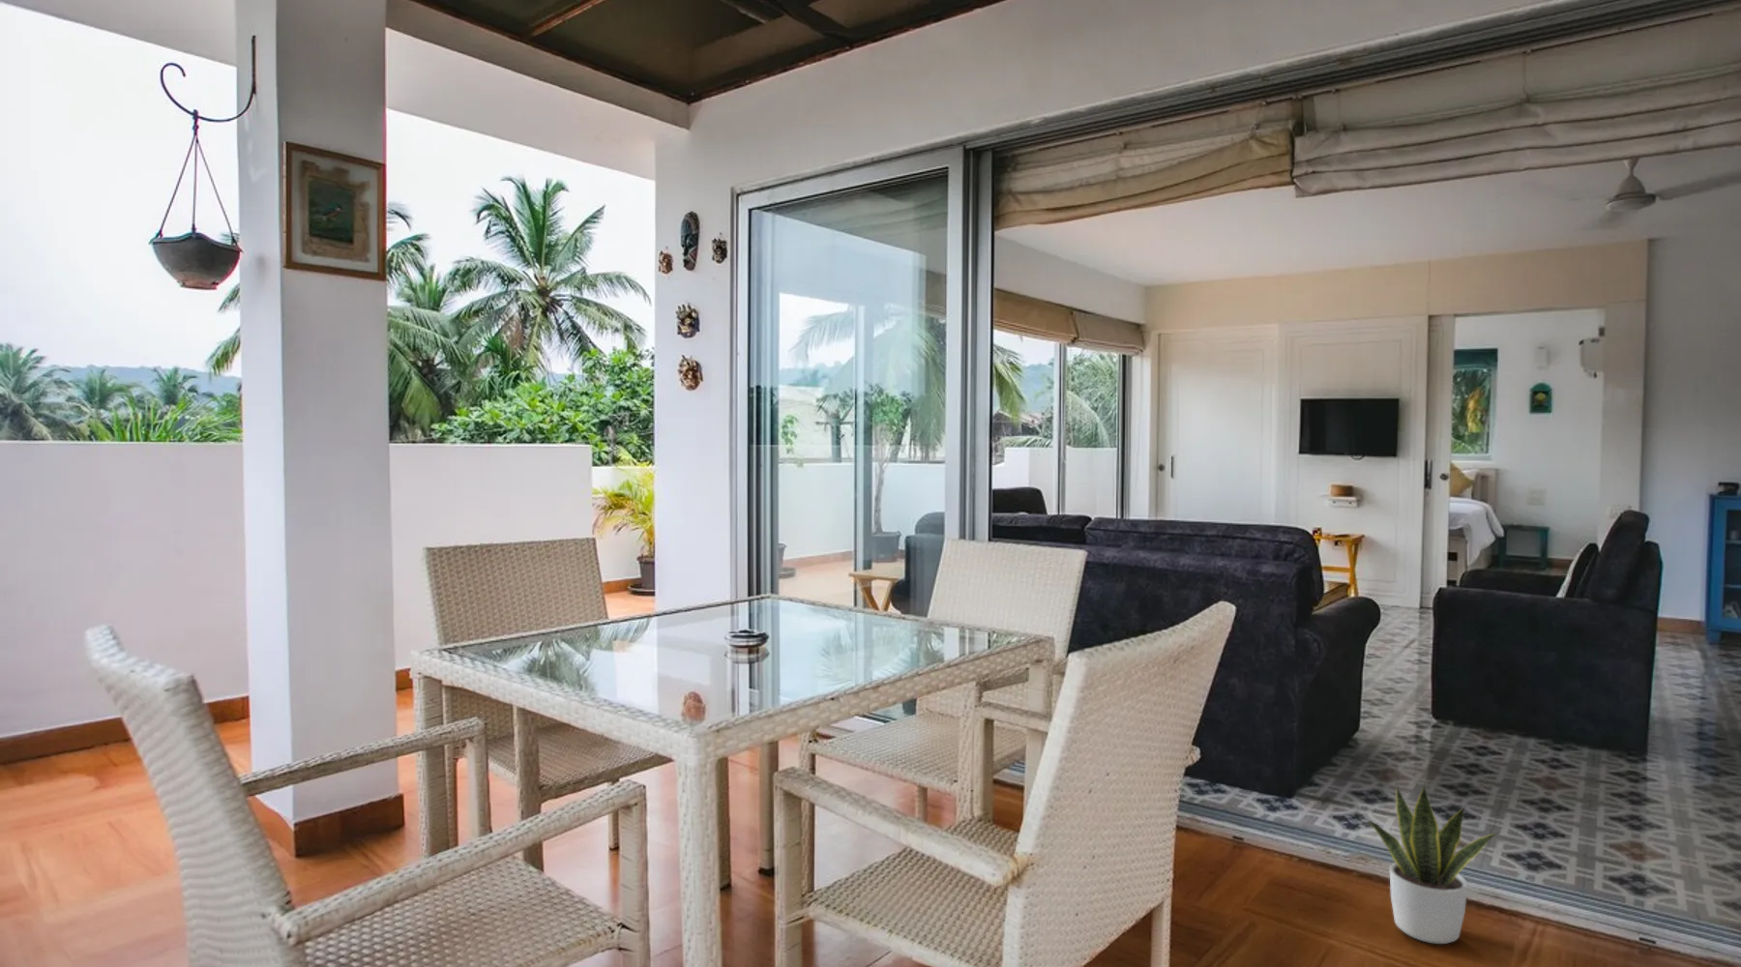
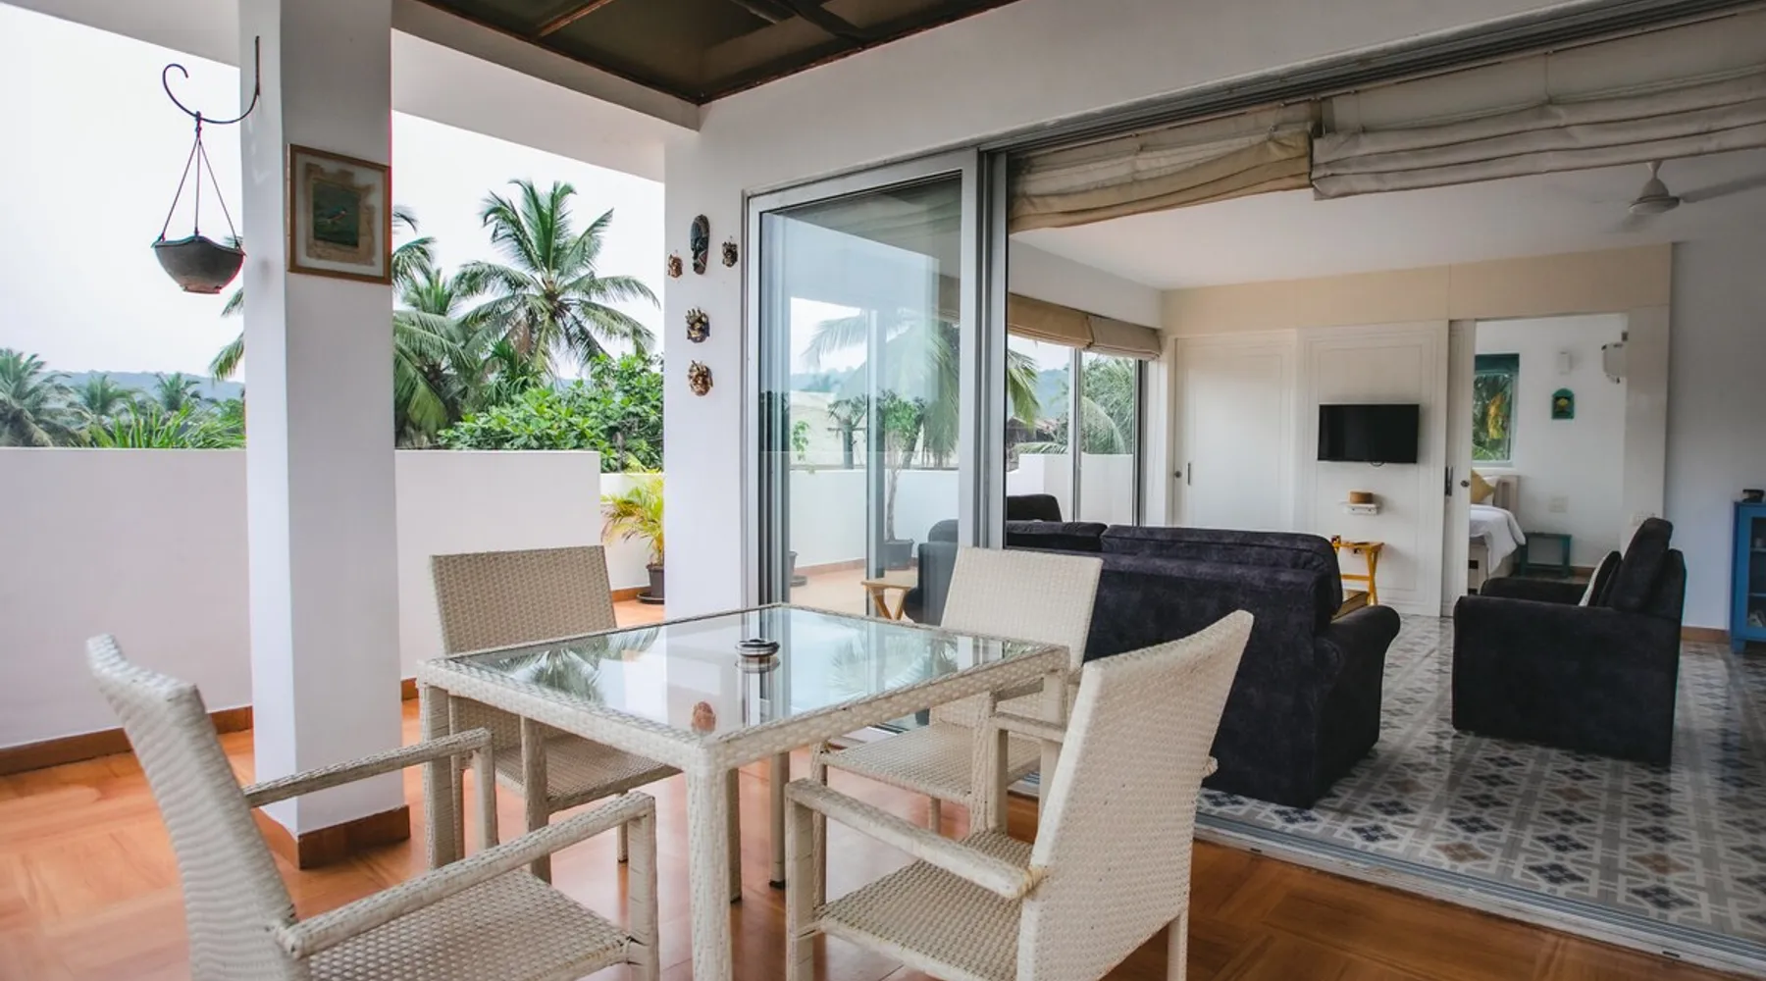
- potted plant [1366,780,1502,944]
